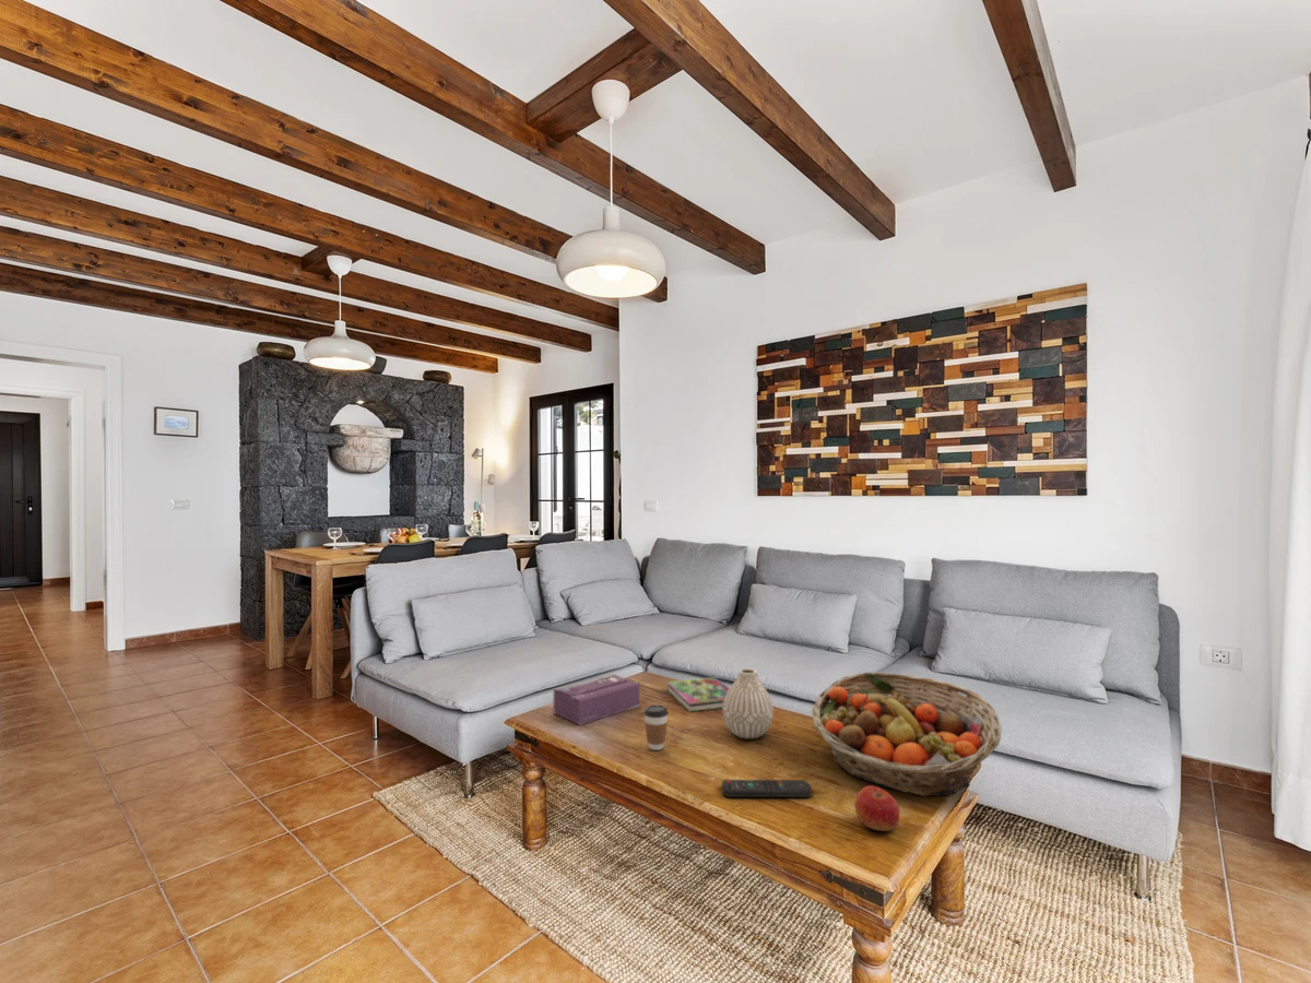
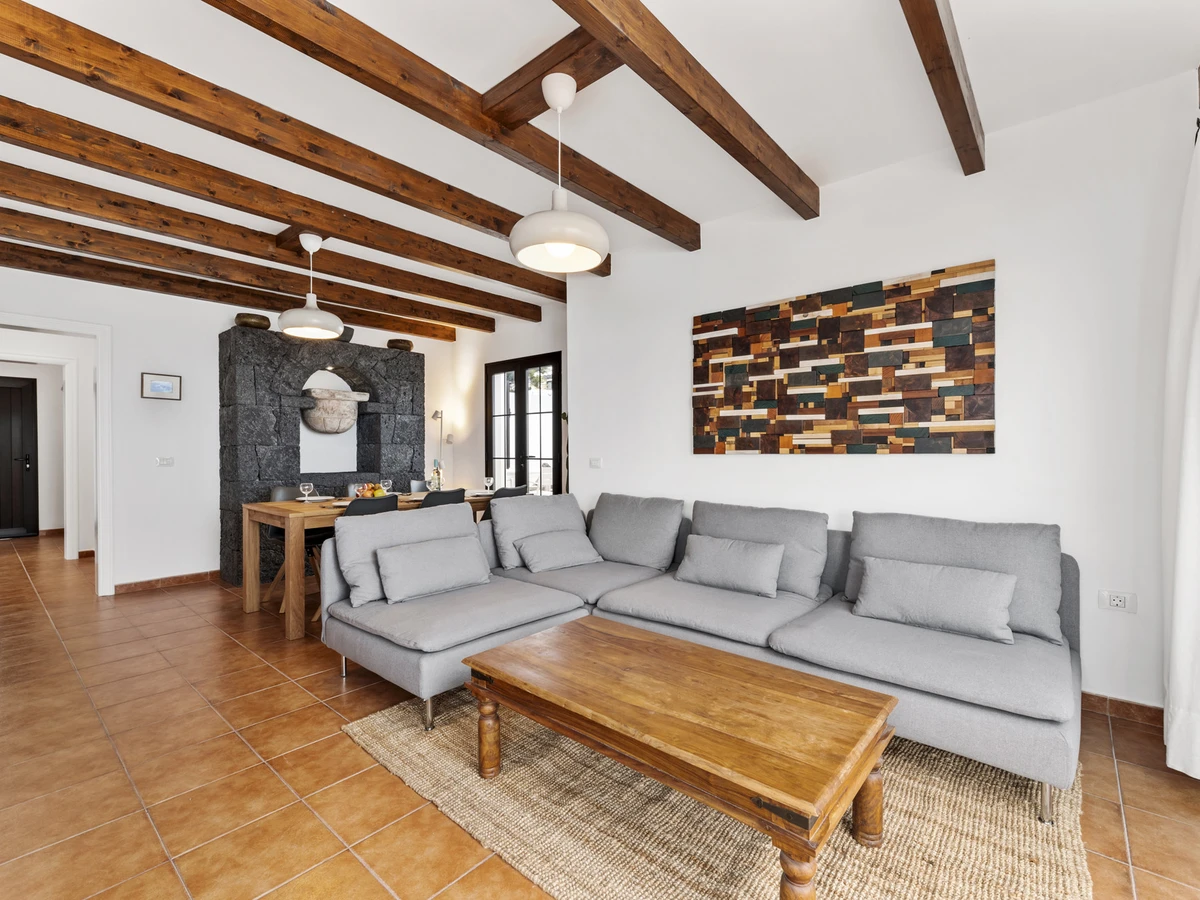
- remote control [720,779,813,798]
- fruit basket [811,671,1002,797]
- vase [721,667,775,739]
- book [665,676,730,712]
- tissue box [553,673,640,726]
- coffee cup [642,704,670,751]
- apple [854,784,900,832]
